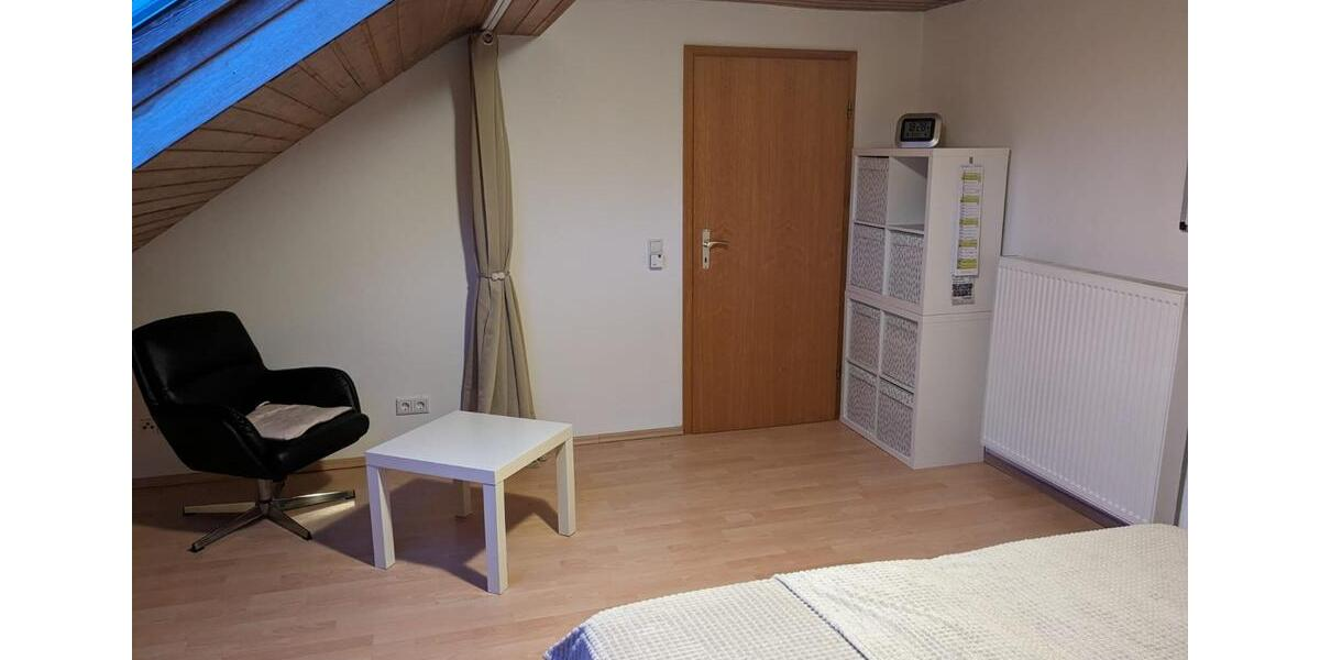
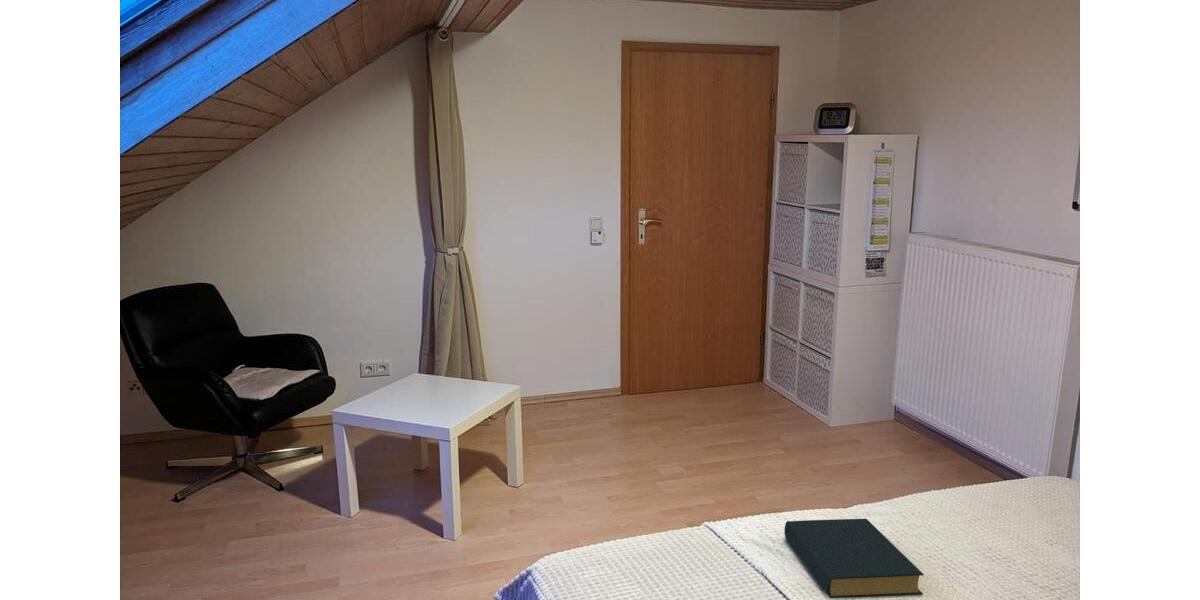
+ hardback book [784,518,925,599]
